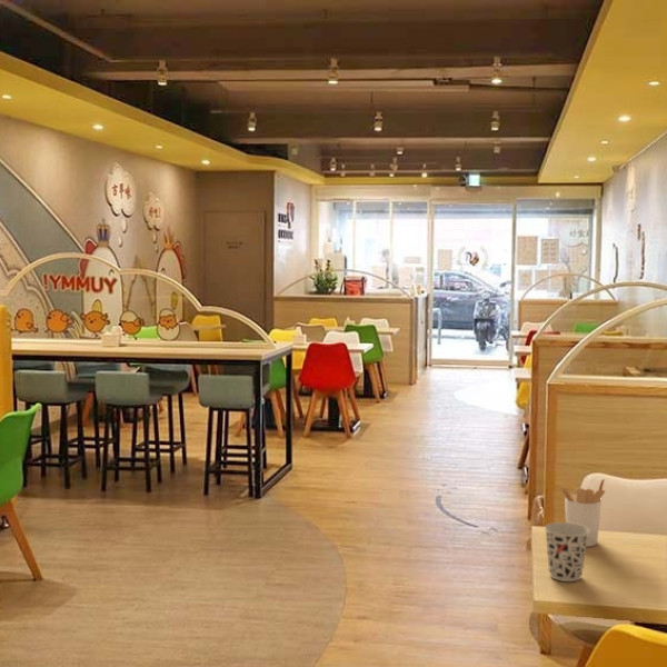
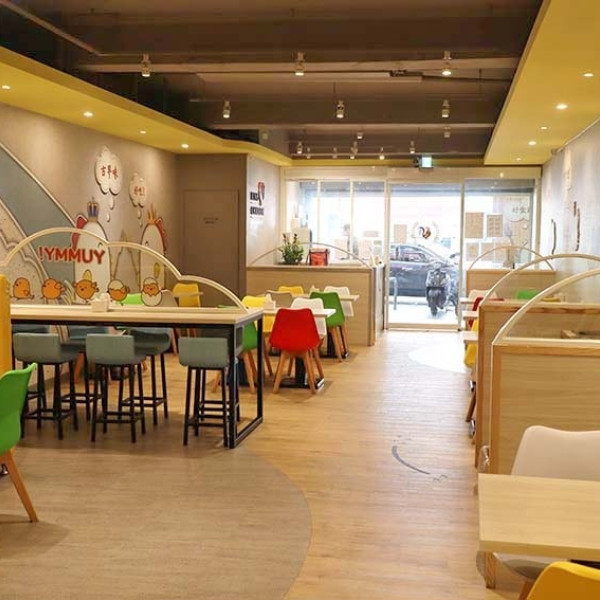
- utensil holder [558,477,606,548]
- cup [544,521,589,583]
